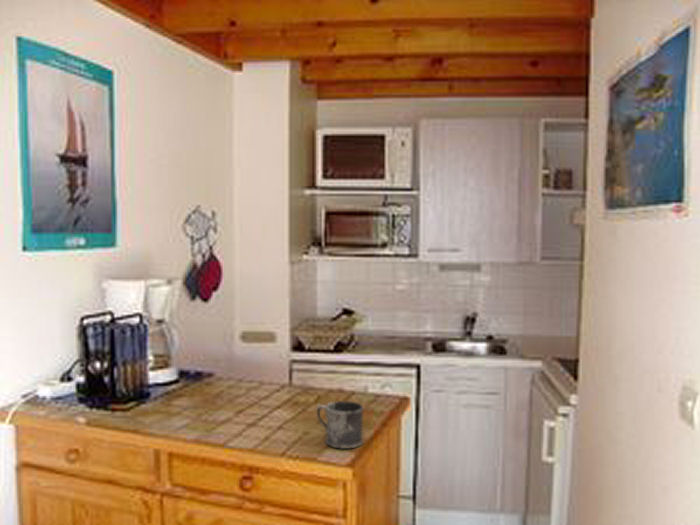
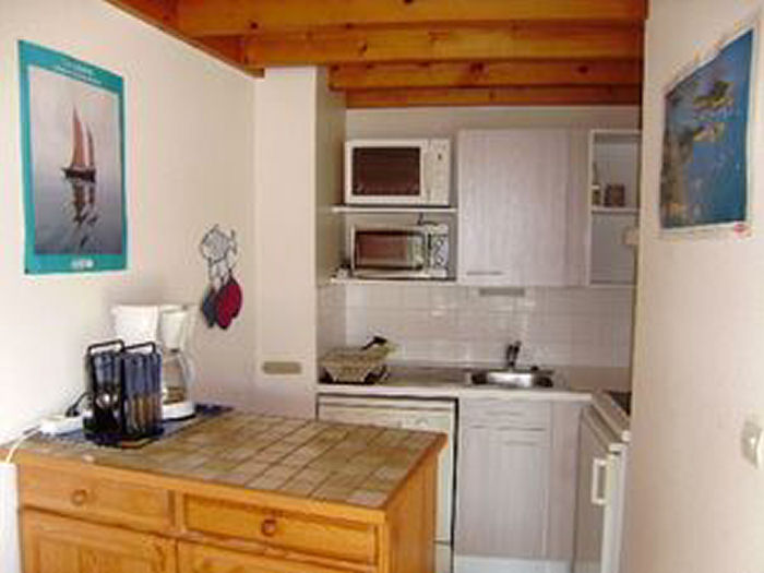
- mug [316,400,365,450]
